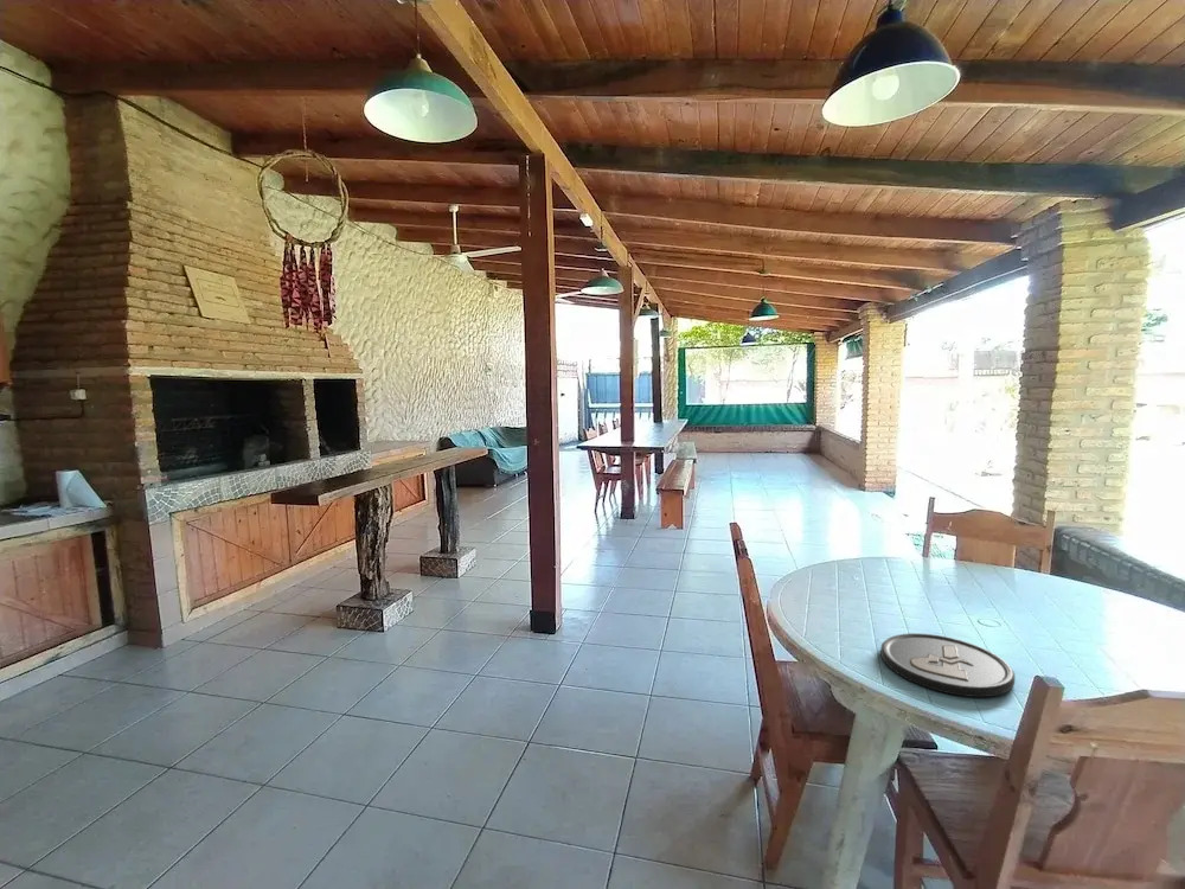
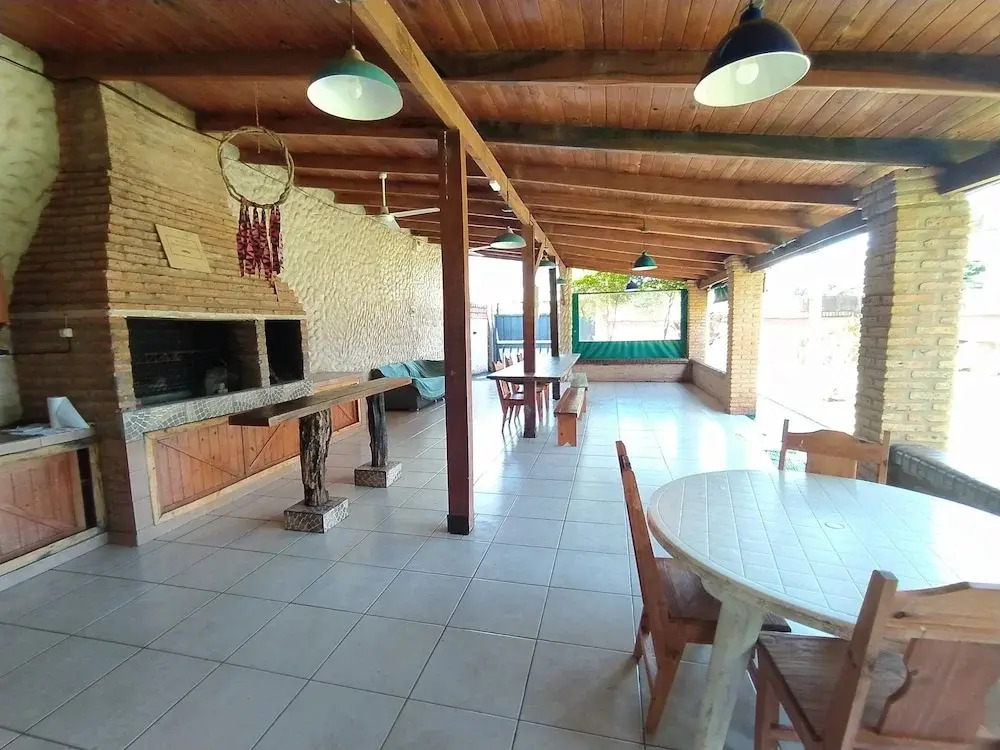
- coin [879,632,1016,698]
